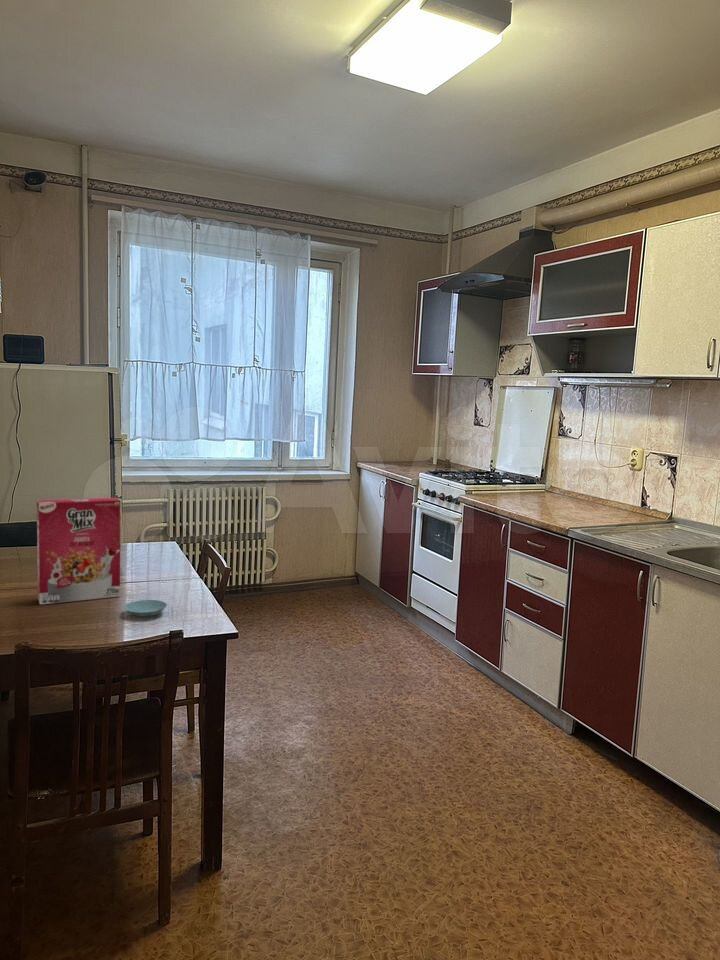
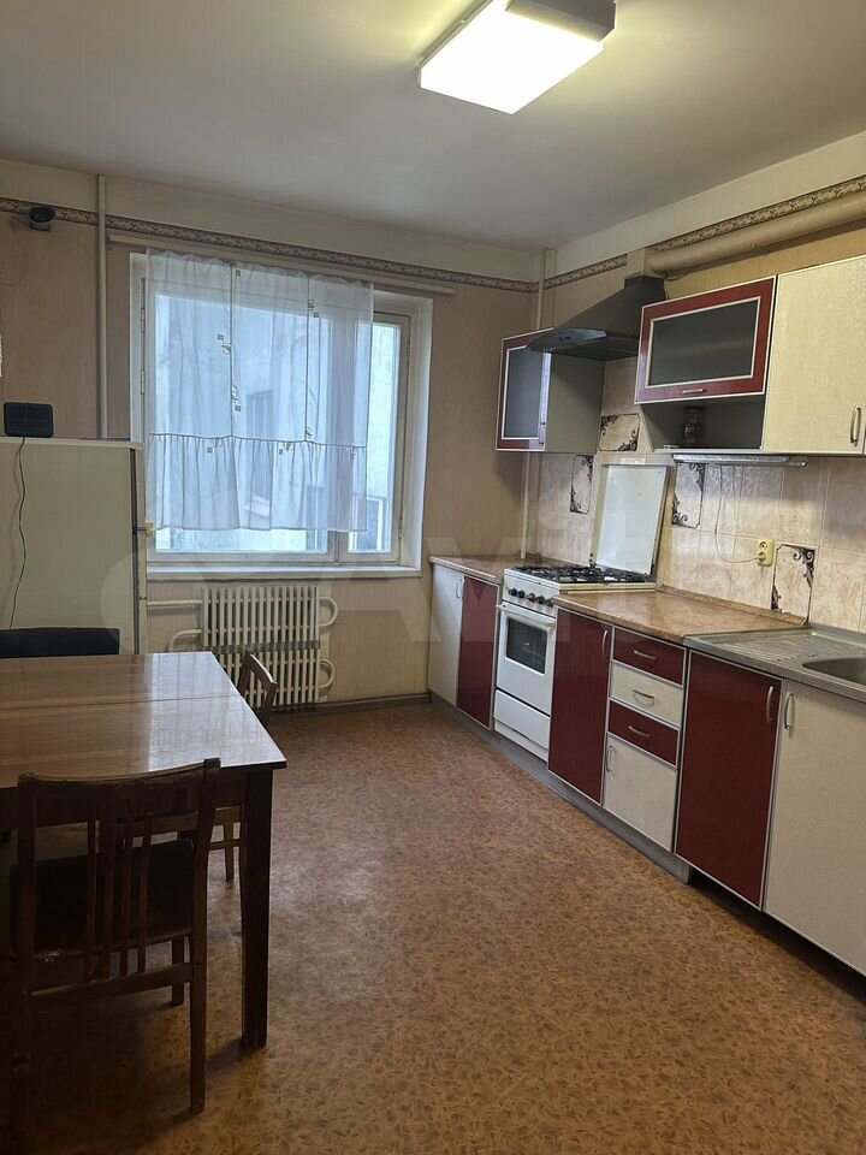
- cereal box [36,497,121,606]
- saucer [123,599,168,618]
